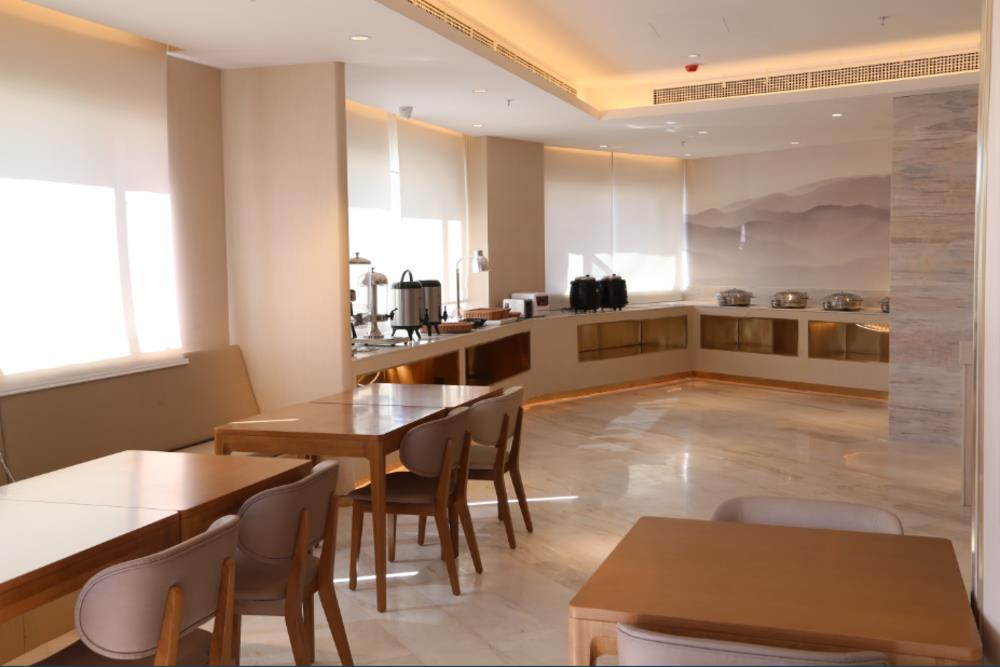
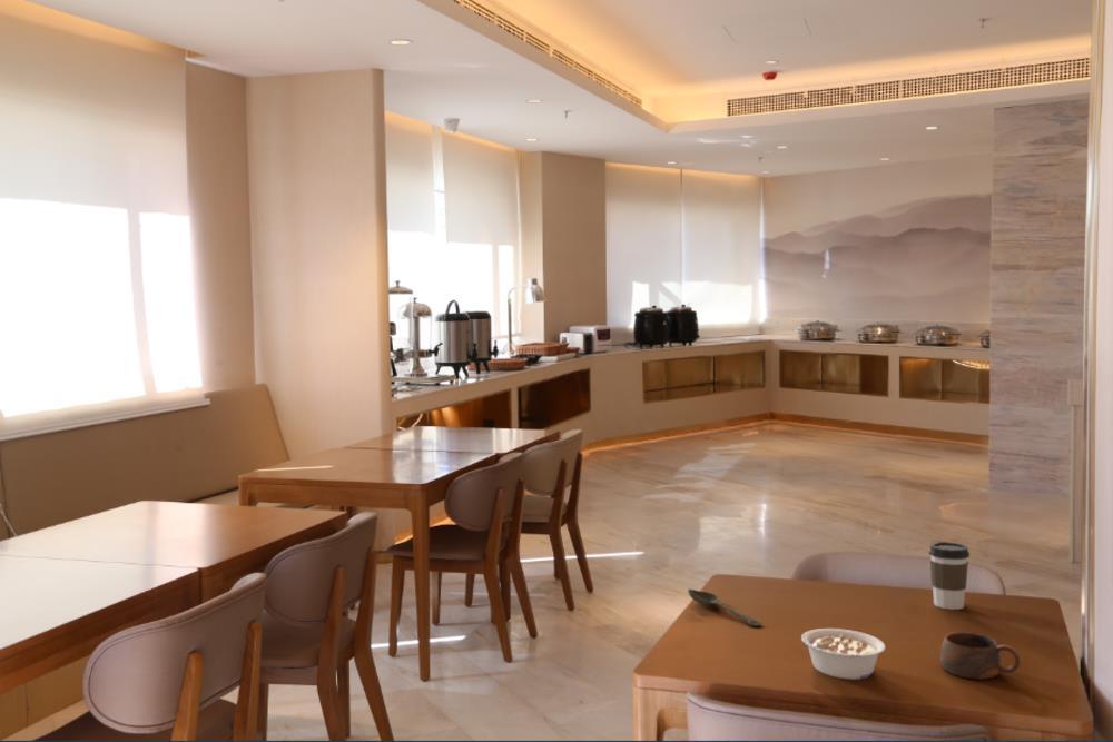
+ legume [800,627,886,681]
+ coffee cup [928,541,971,611]
+ cup [939,631,1022,681]
+ spoon [687,588,762,627]
